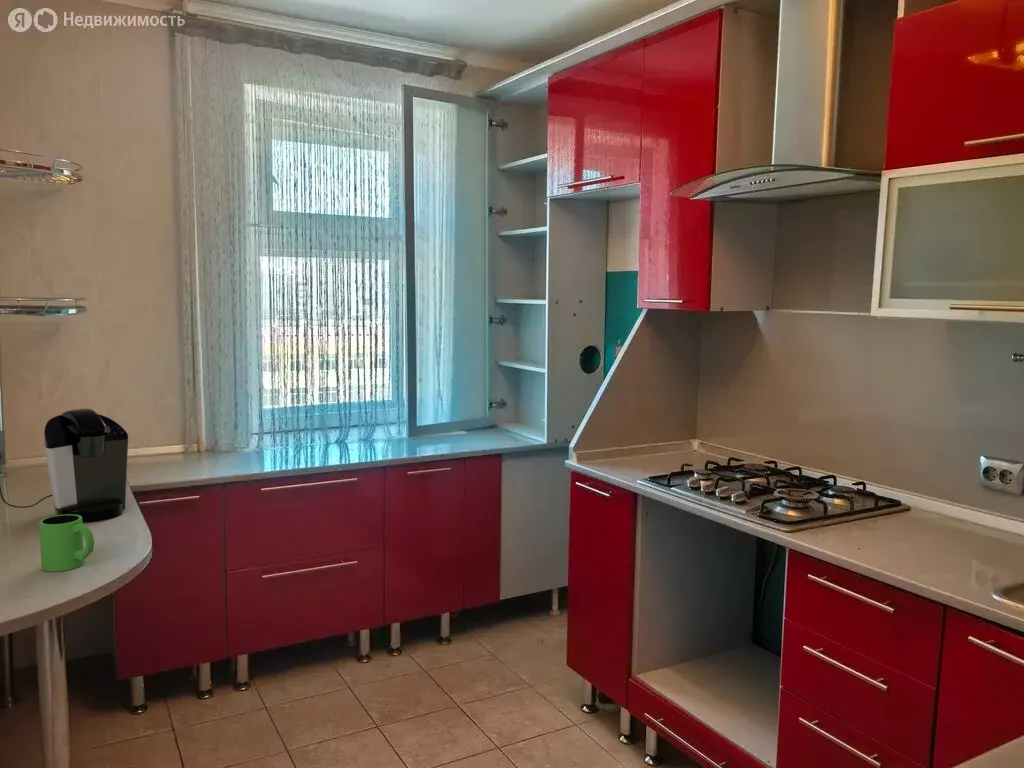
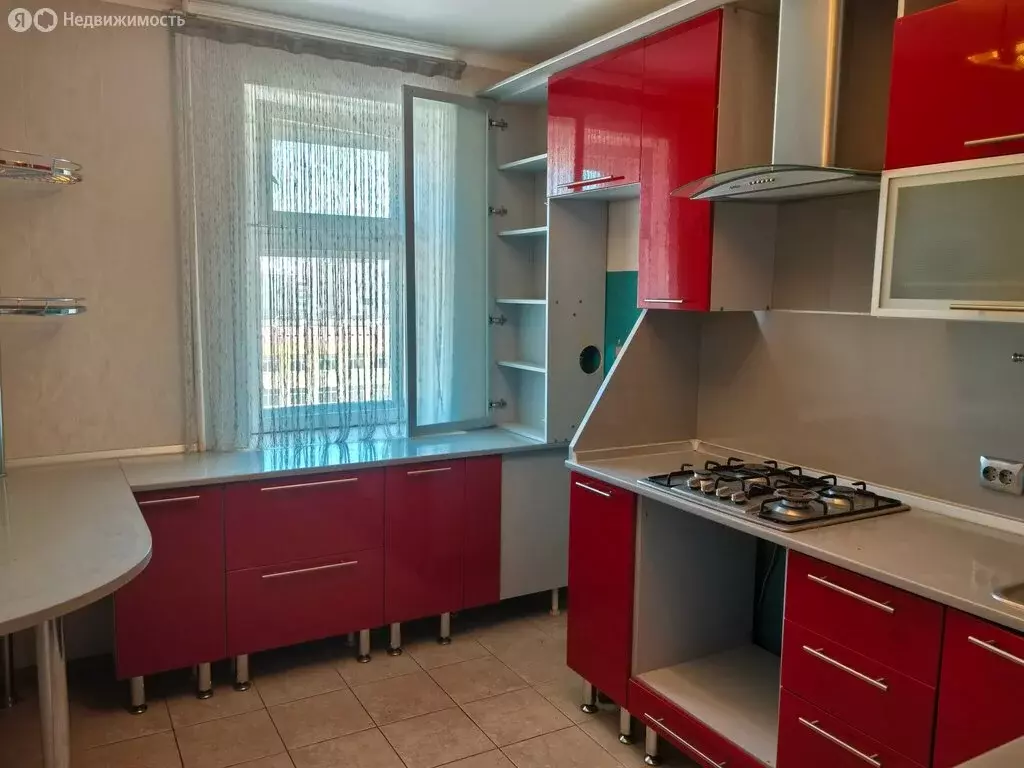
- coffee maker [0,408,129,524]
- mug [38,514,95,572]
